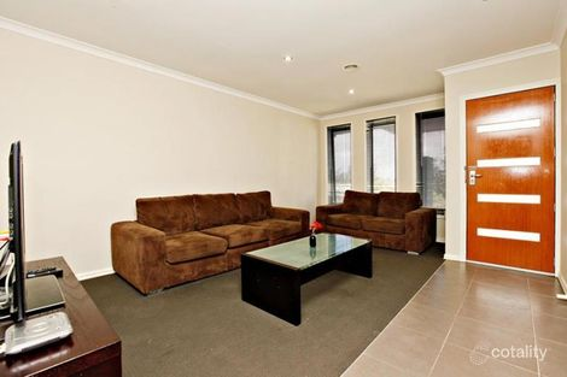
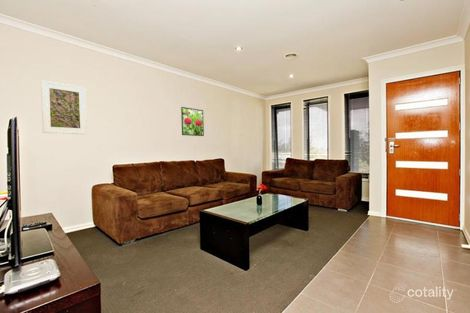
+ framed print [180,106,205,137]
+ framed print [40,79,88,135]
